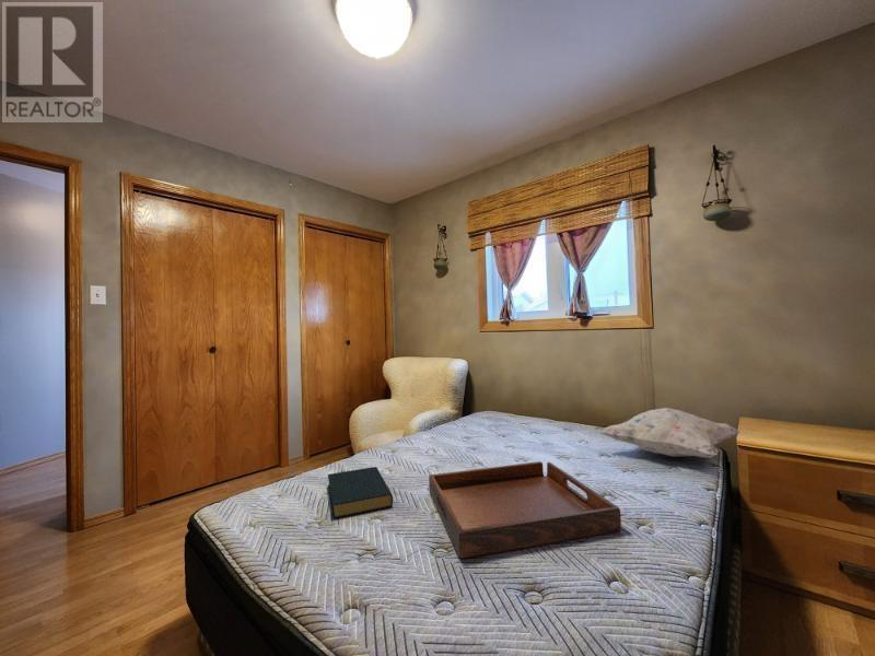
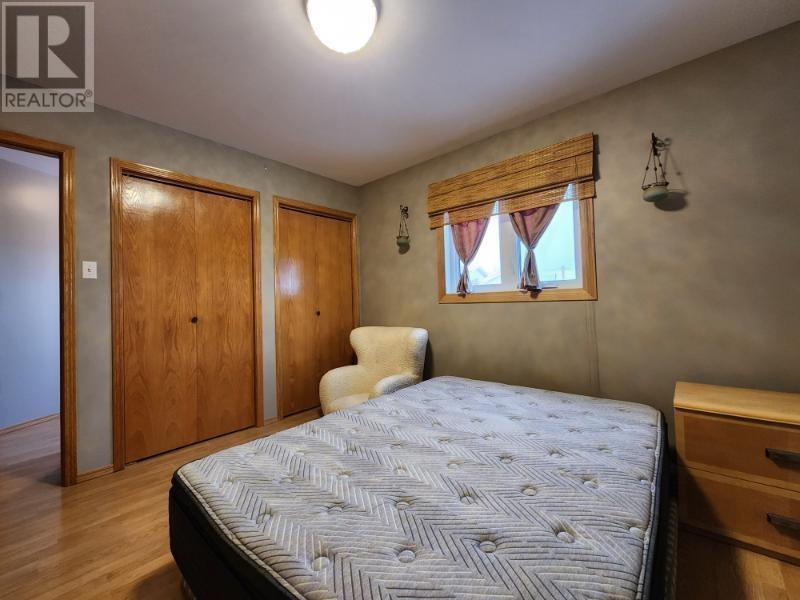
- decorative pillow [598,407,742,459]
- serving tray [428,460,622,560]
- hardback book [327,466,394,519]
